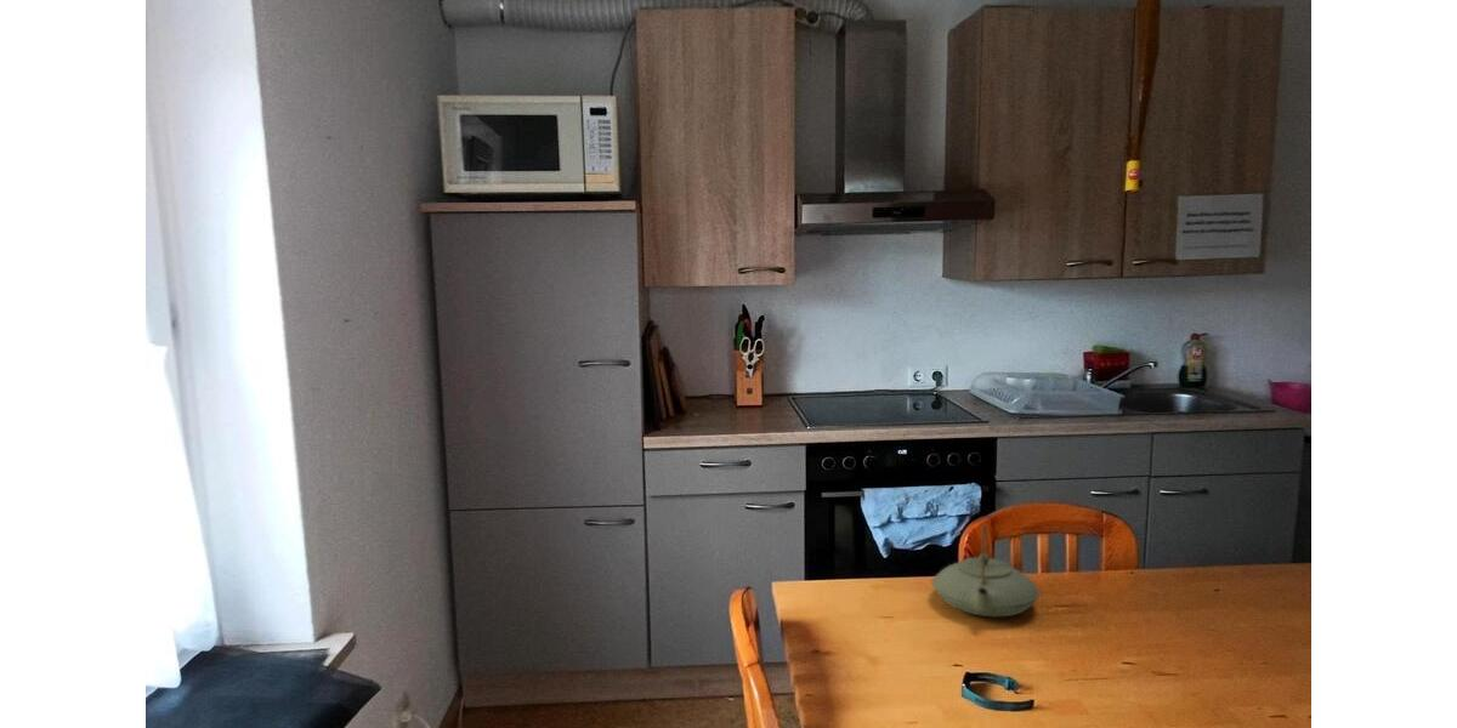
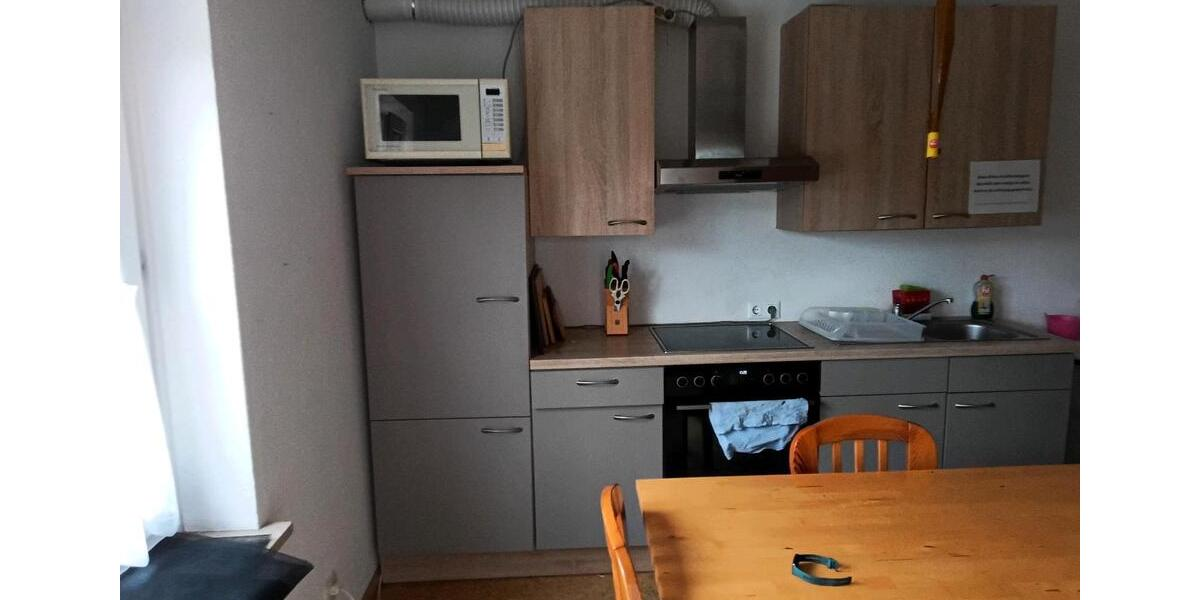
- teapot [931,523,1041,618]
